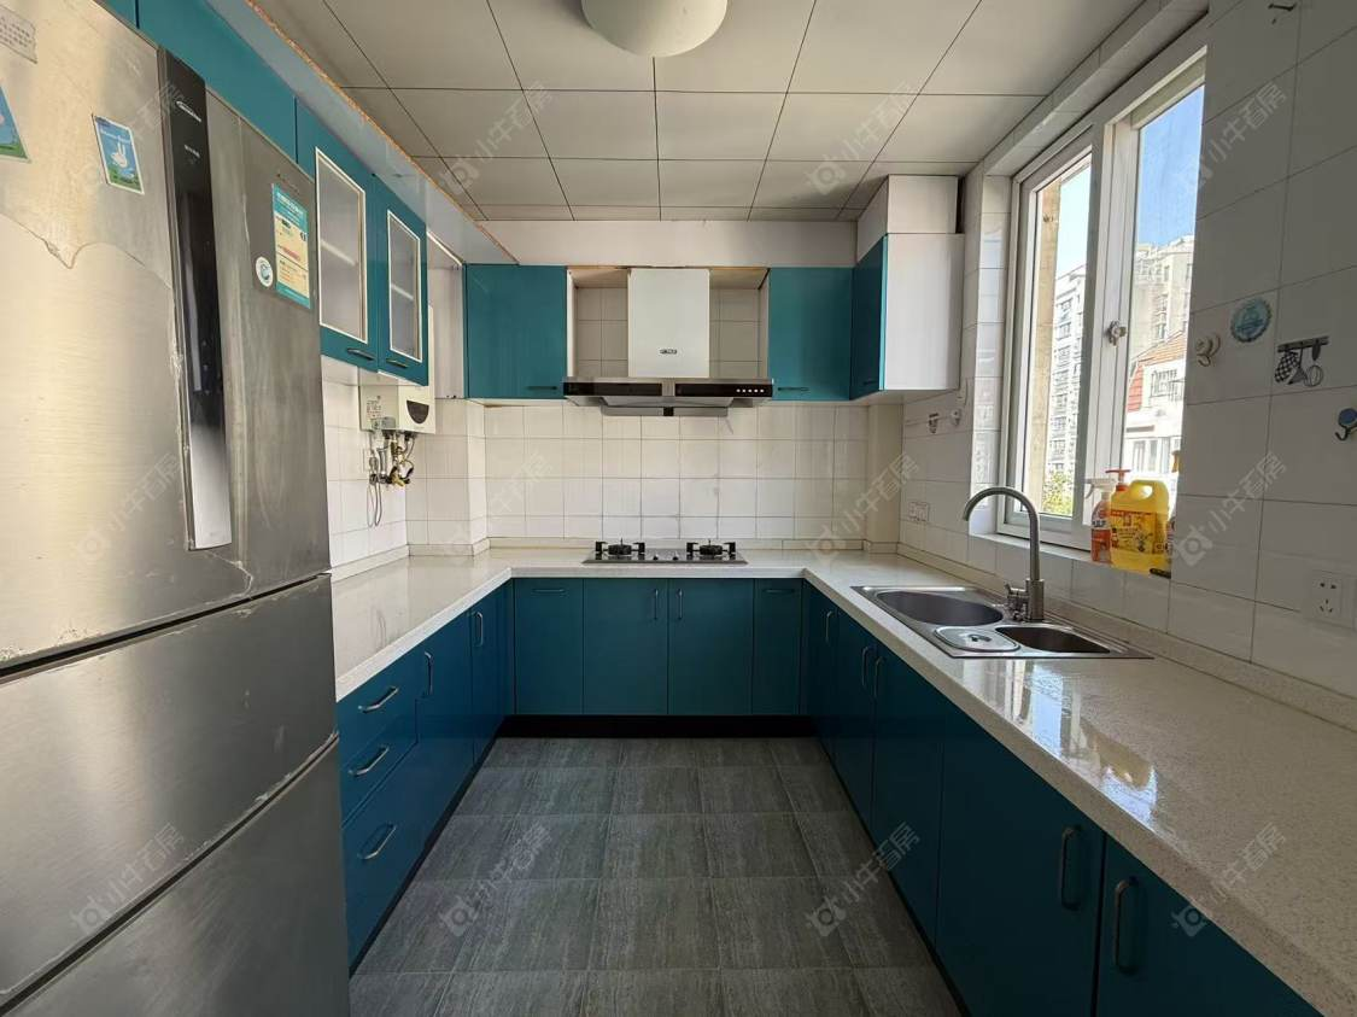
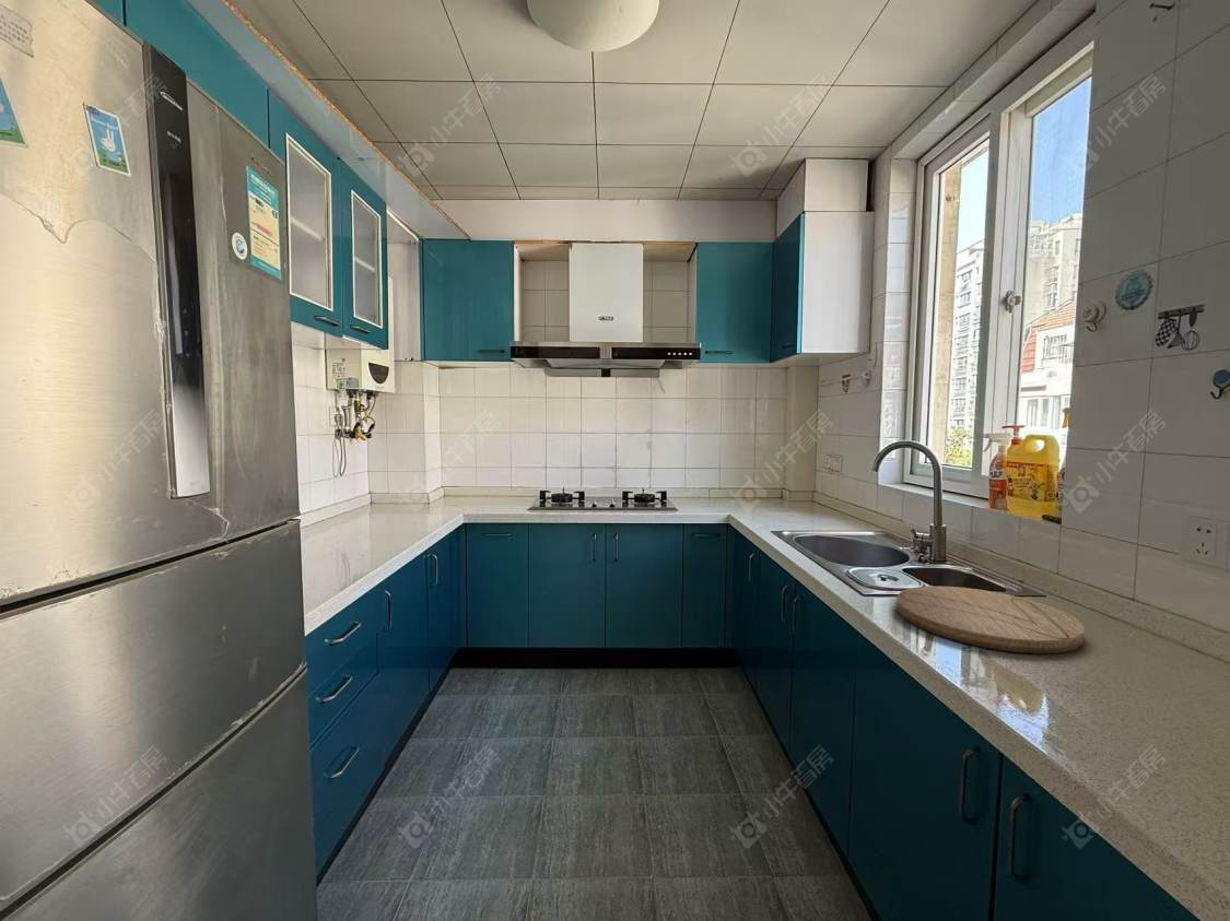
+ cutting board [895,586,1085,654]
